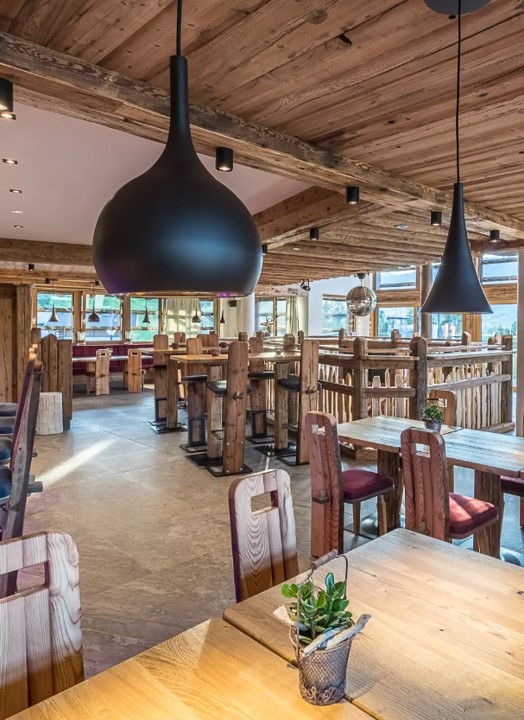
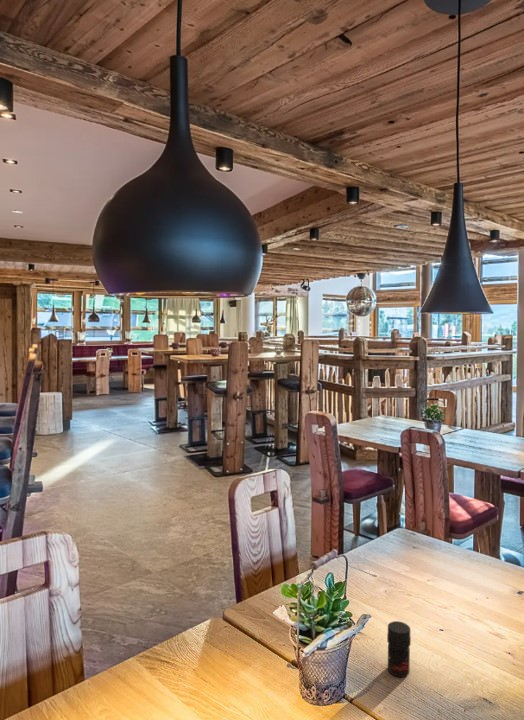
+ jar [386,620,412,678]
